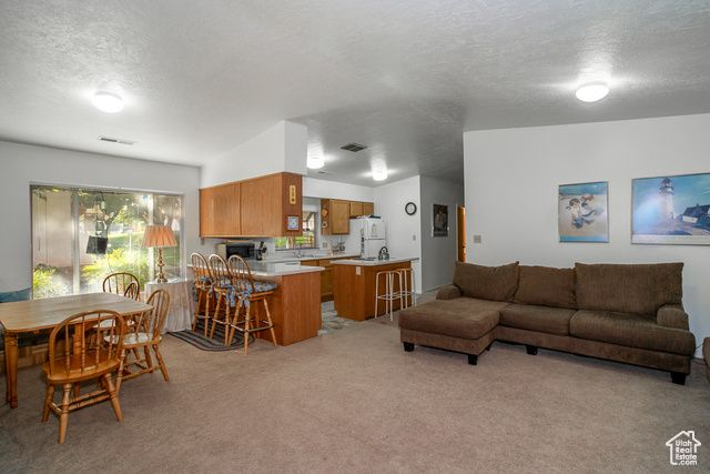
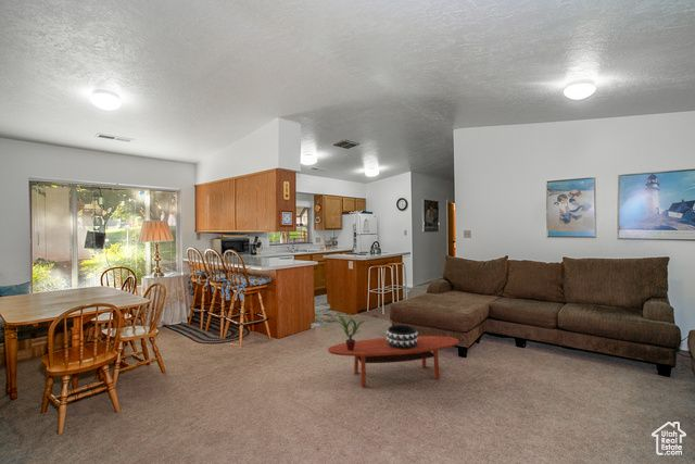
+ decorative bowl [384,324,419,349]
+ potted plant [332,314,366,350]
+ coffee table [327,335,460,388]
